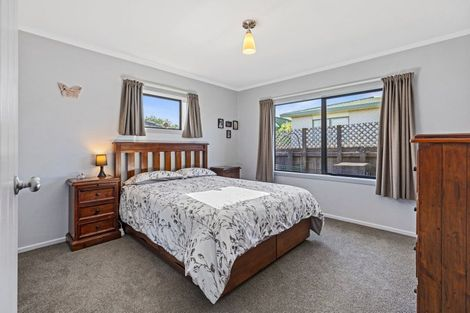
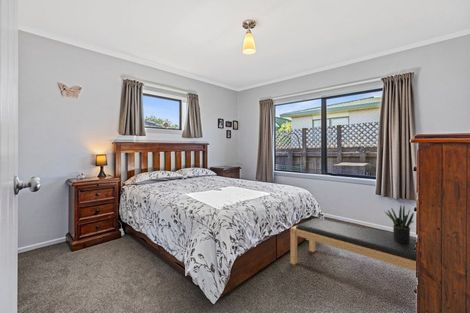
+ bench [290,217,417,272]
+ potted plant [384,204,415,243]
